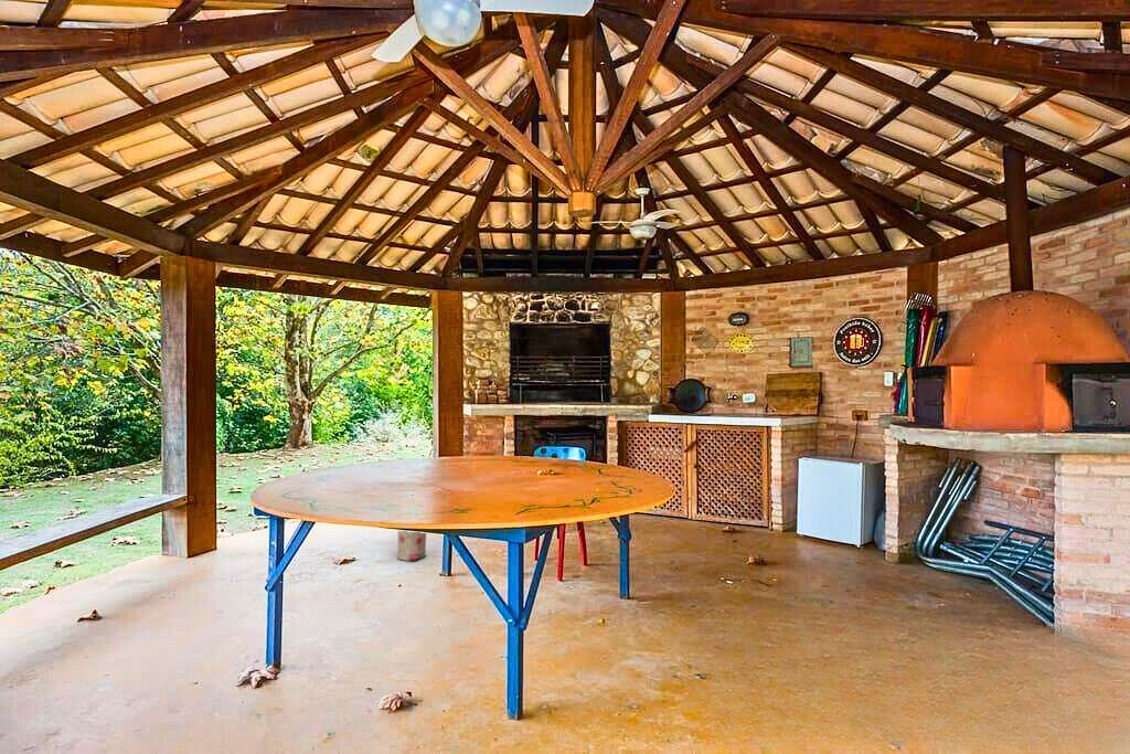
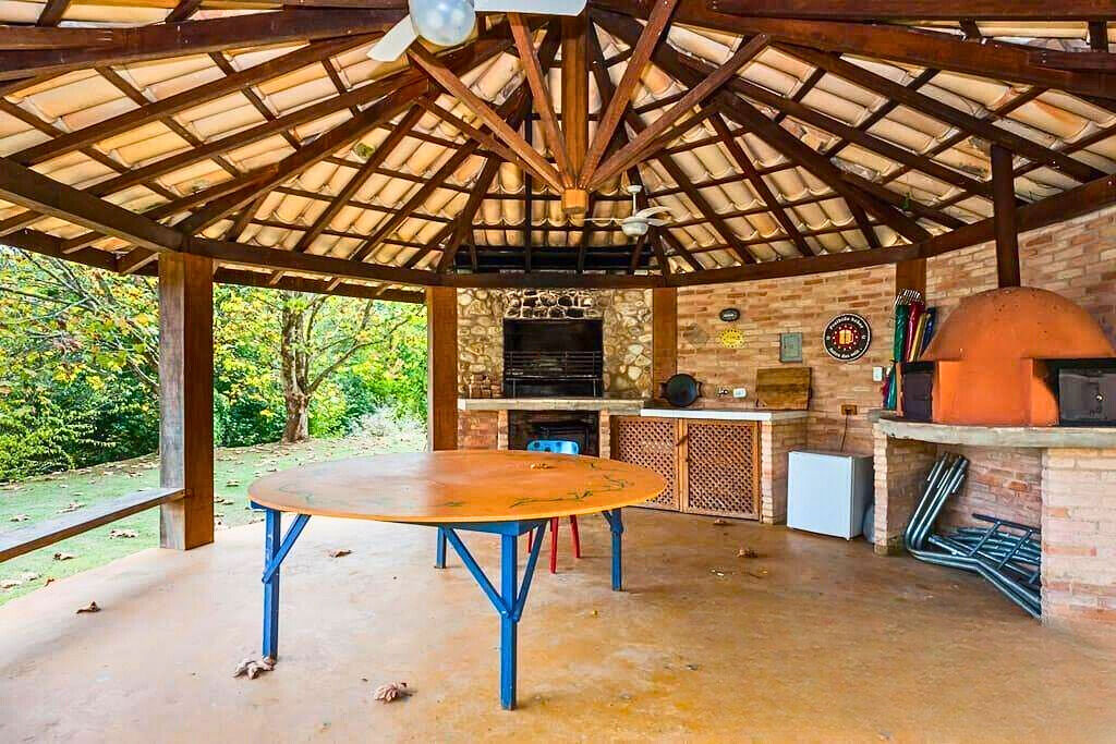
- trash can [397,530,428,563]
